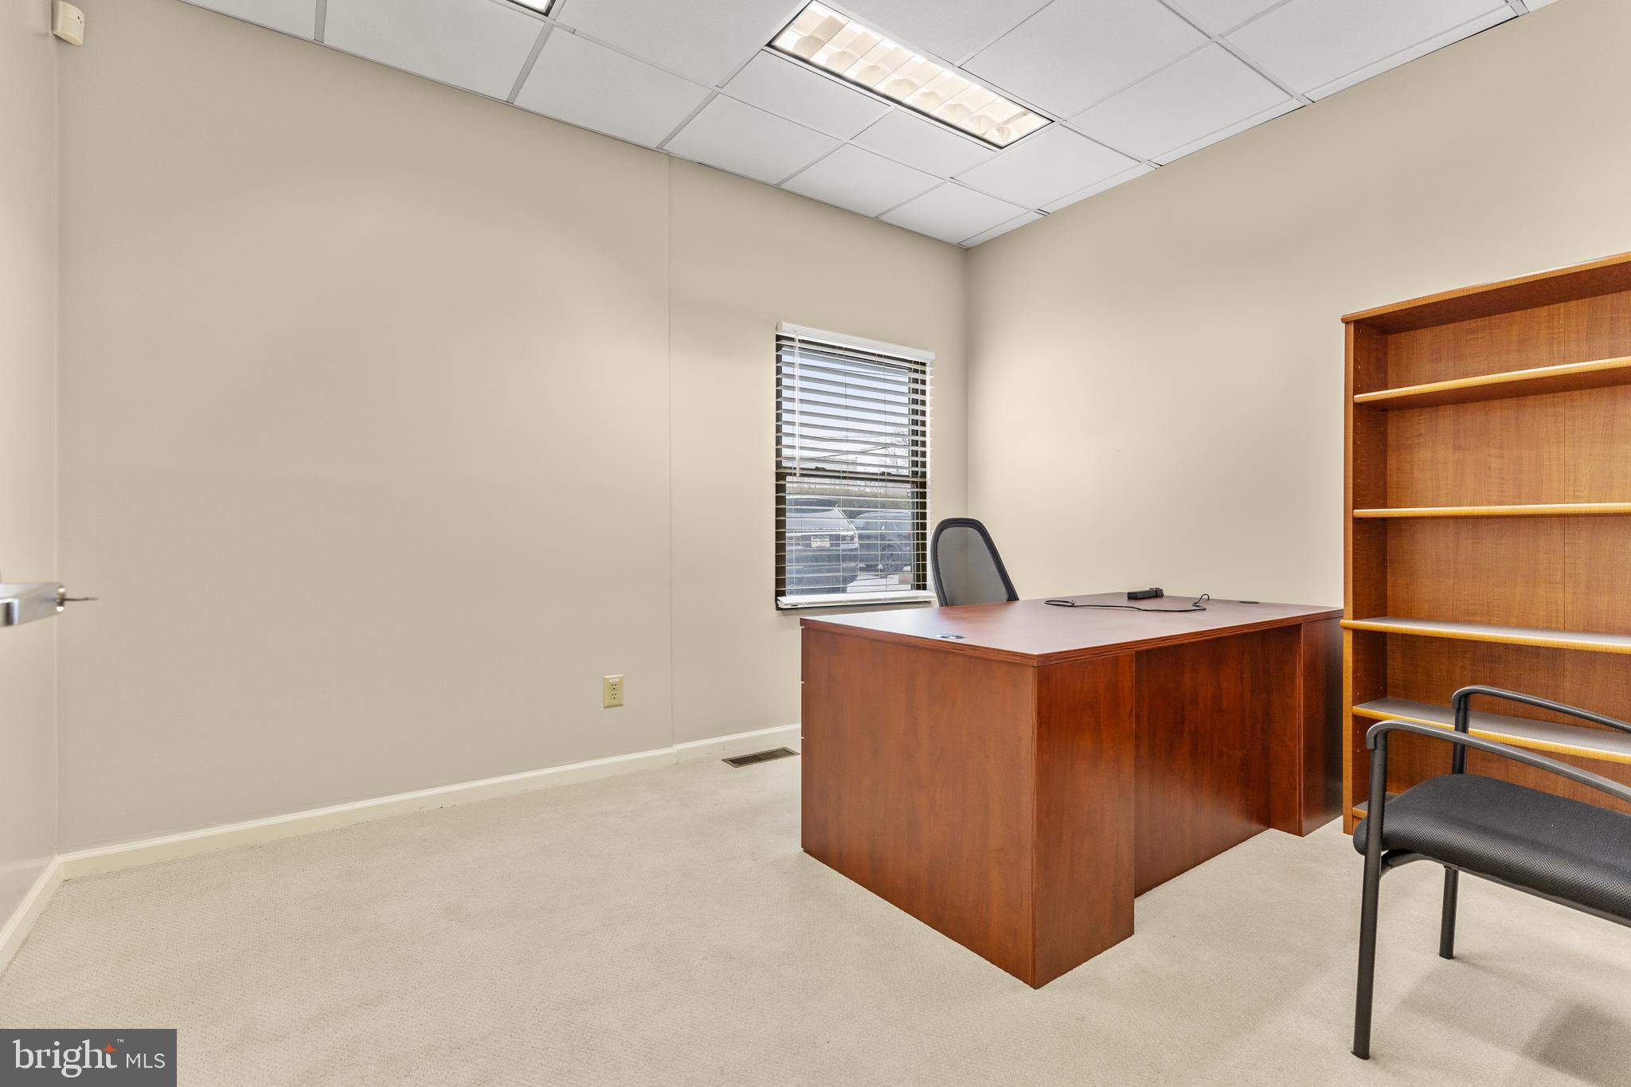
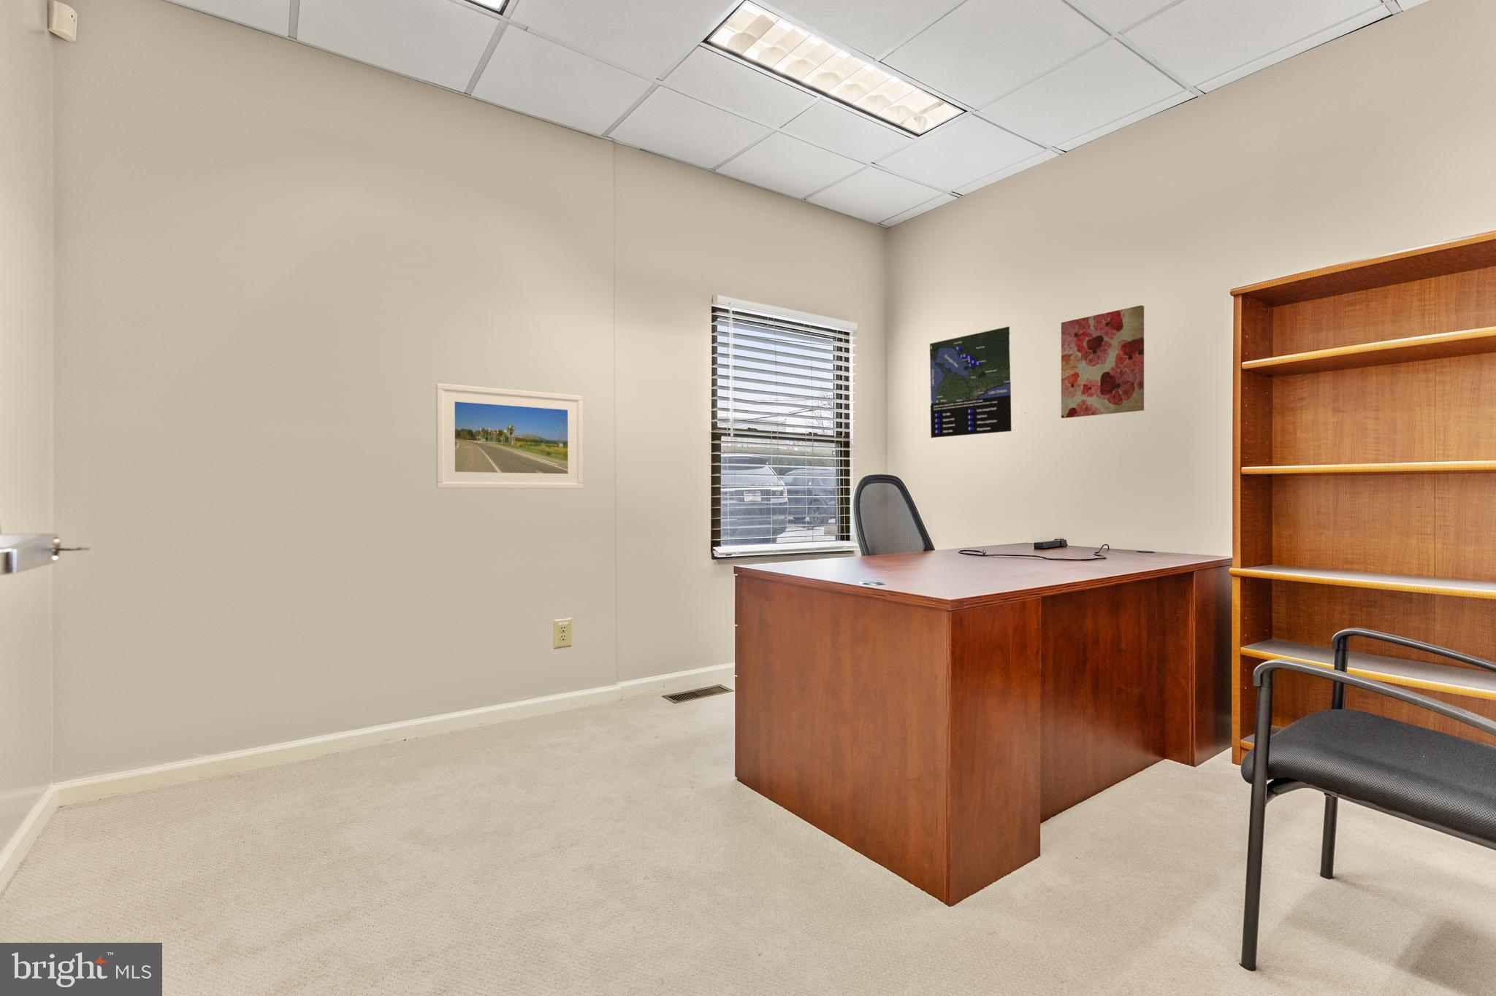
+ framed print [435,382,584,489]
+ wall art [1061,305,1145,419]
+ map [929,326,1012,439]
